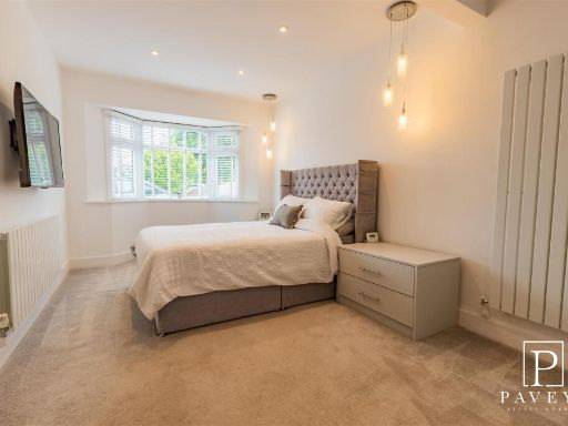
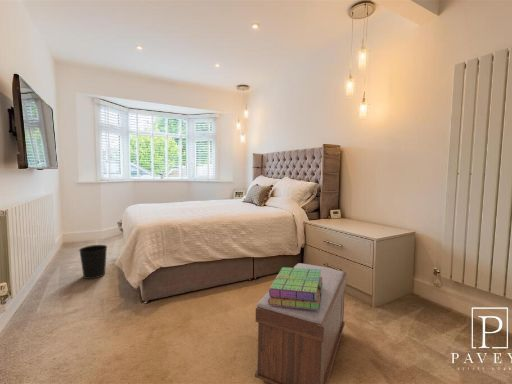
+ bench [254,262,348,384]
+ stack of books [268,266,323,310]
+ wastebasket [78,244,108,280]
